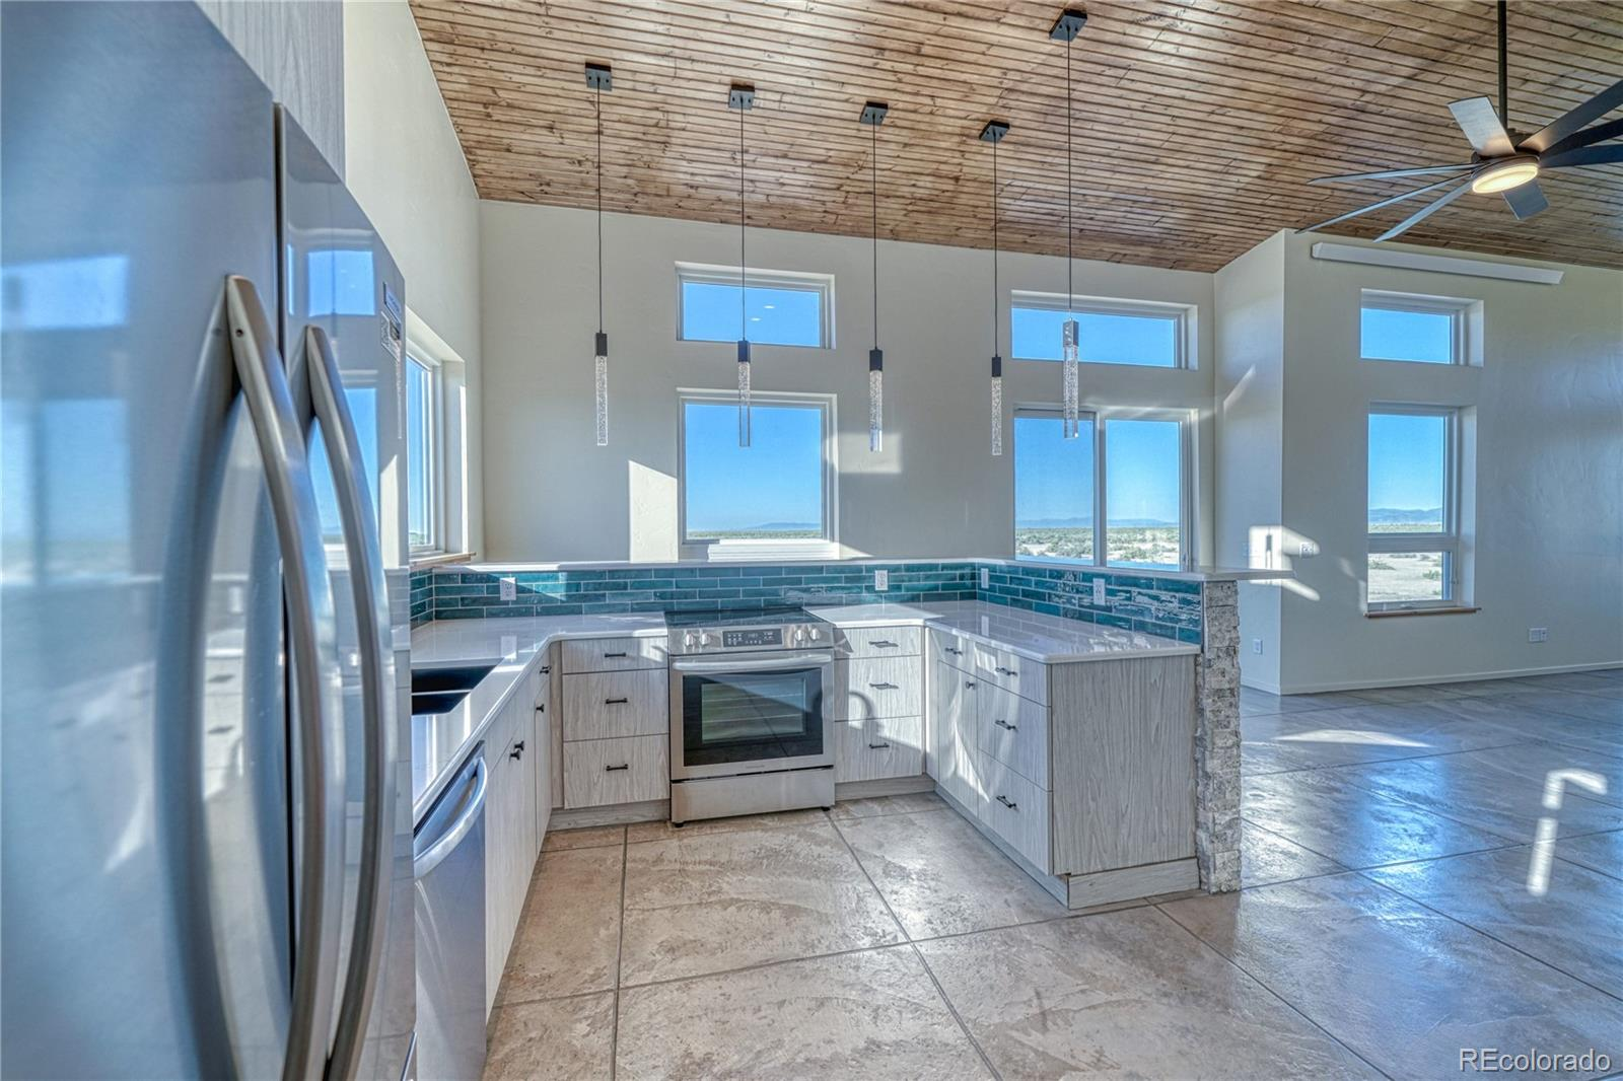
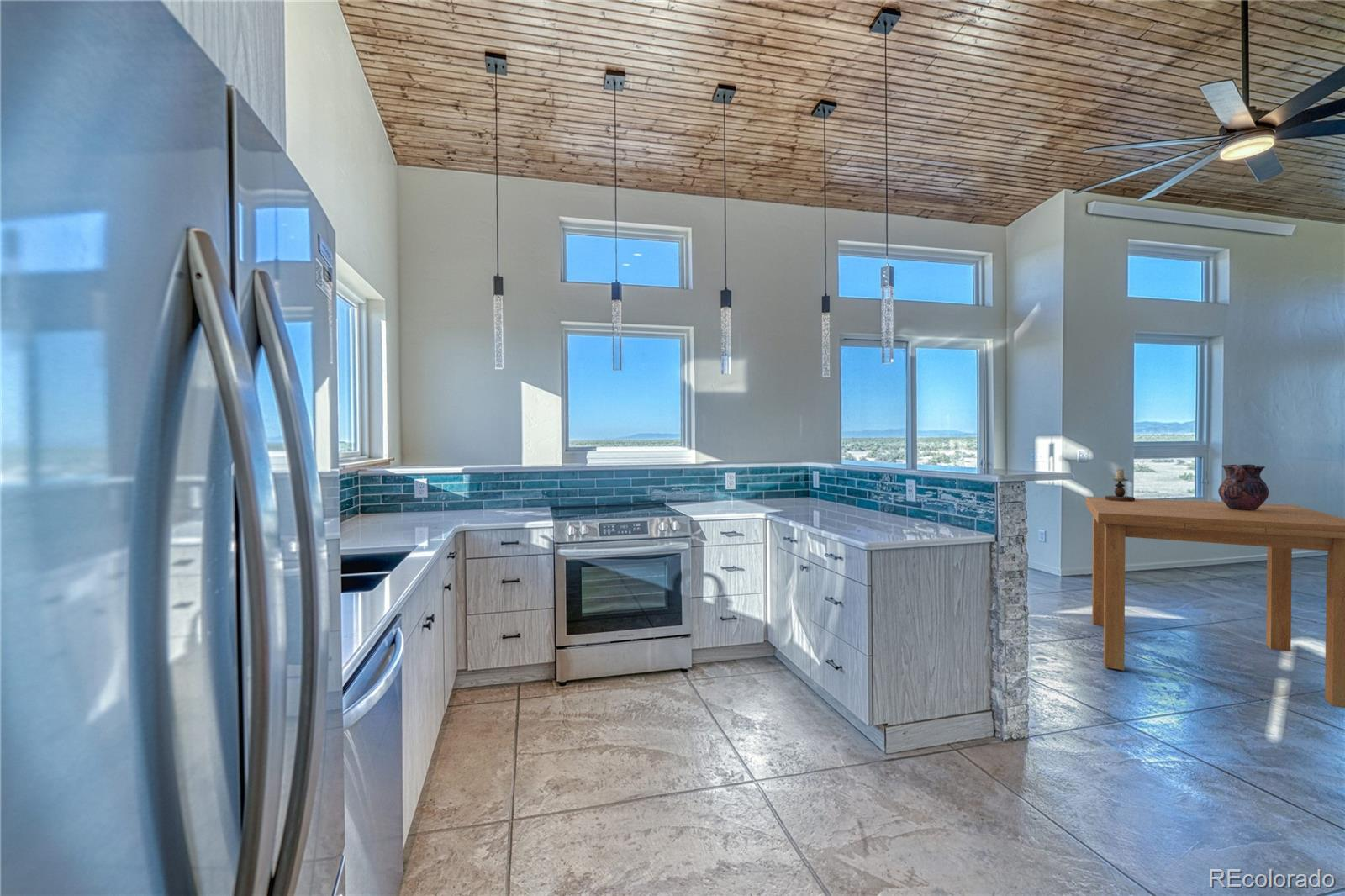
+ vase [1217,464,1269,510]
+ dining table [1085,496,1345,709]
+ candlestick [1105,468,1136,502]
